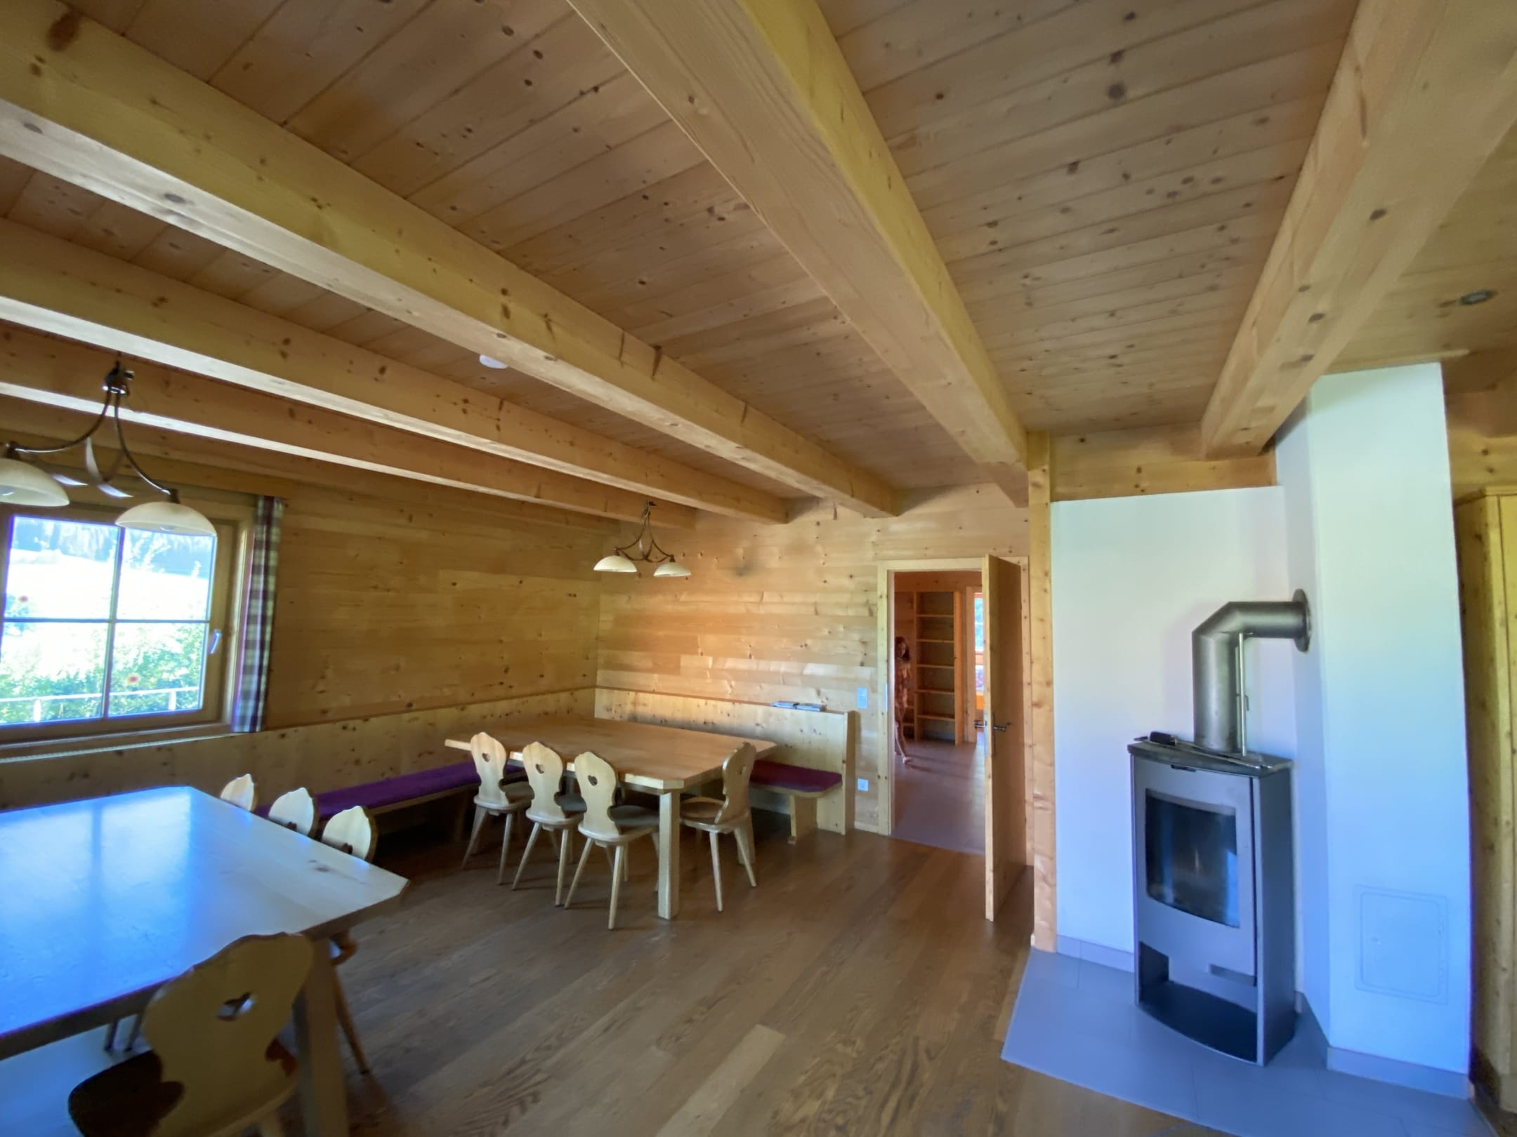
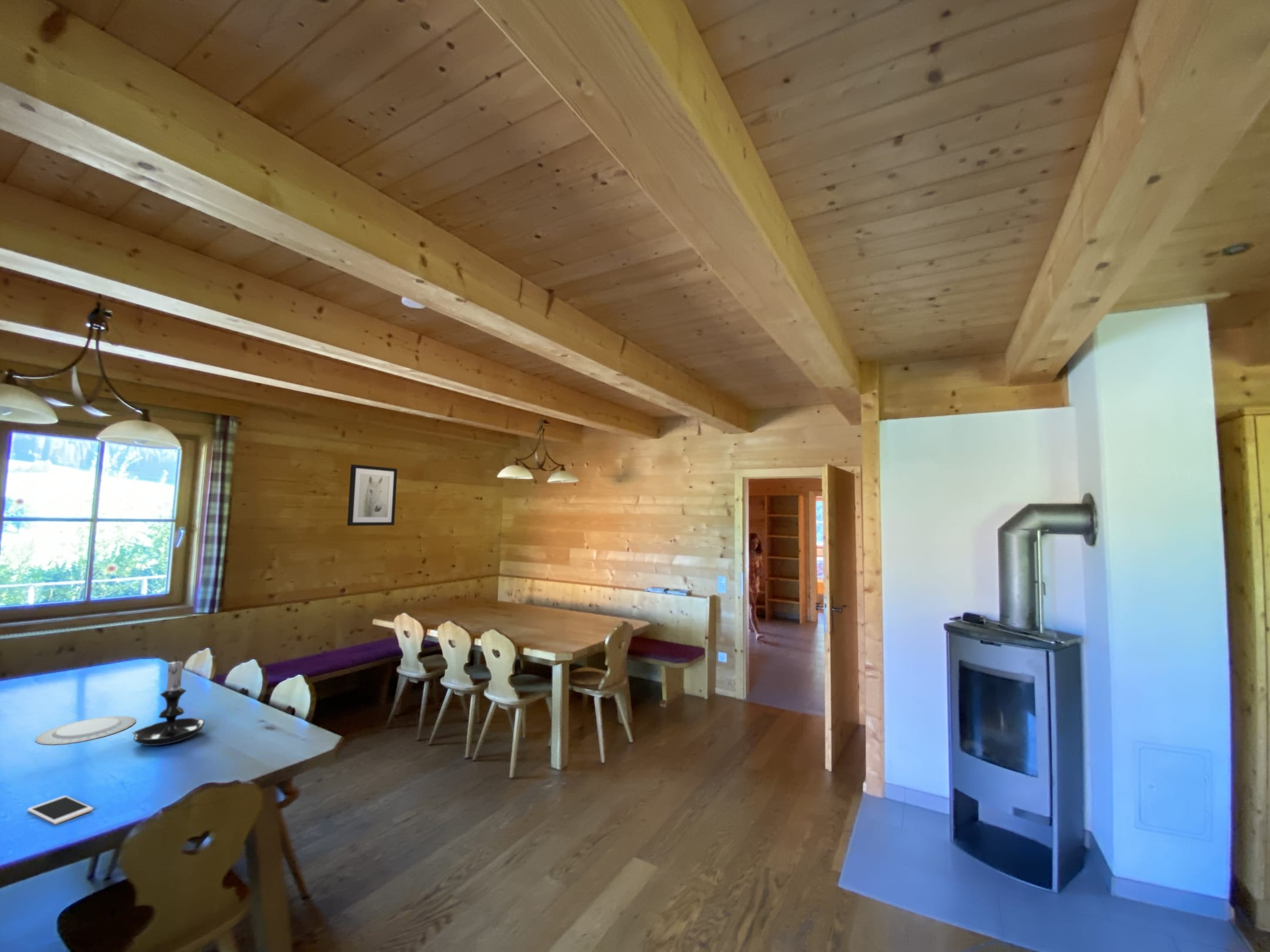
+ chinaware [35,715,136,745]
+ cell phone [27,795,94,825]
+ candle holder [131,656,205,746]
+ wall art [347,464,398,527]
